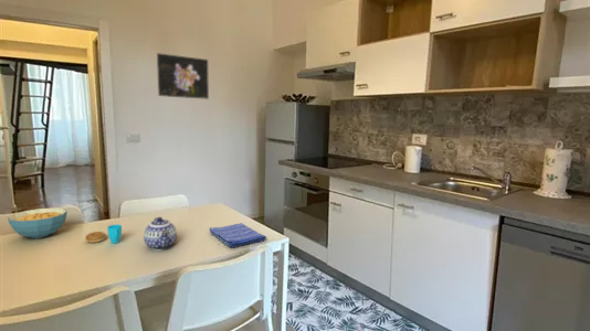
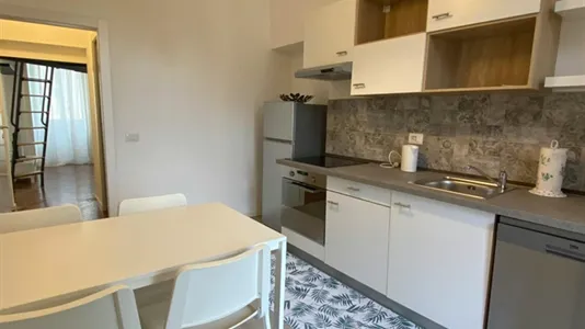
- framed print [156,52,210,100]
- cup [84,223,123,245]
- teapot [143,216,178,250]
- dish towel [209,222,267,248]
- cereal bowl [7,207,69,239]
